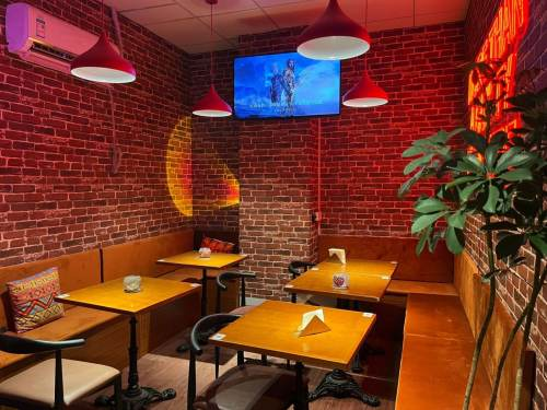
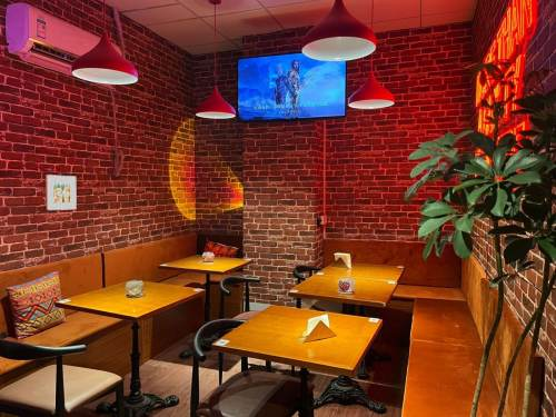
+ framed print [46,173,77,211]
